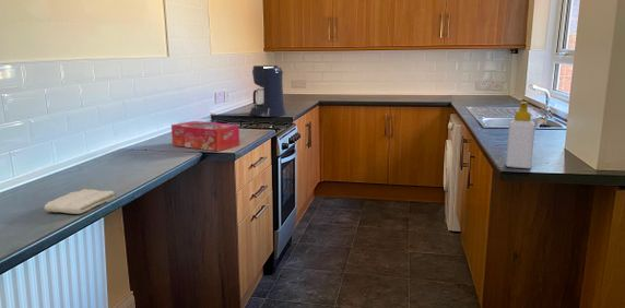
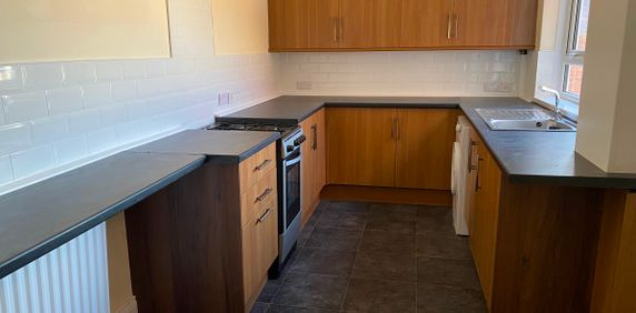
- washcloth [44,188,116,215]
- coffee maker [248,64,287,118]
- soap bottle [505,100,536,169]
- tissue box [170,120,240,153]
